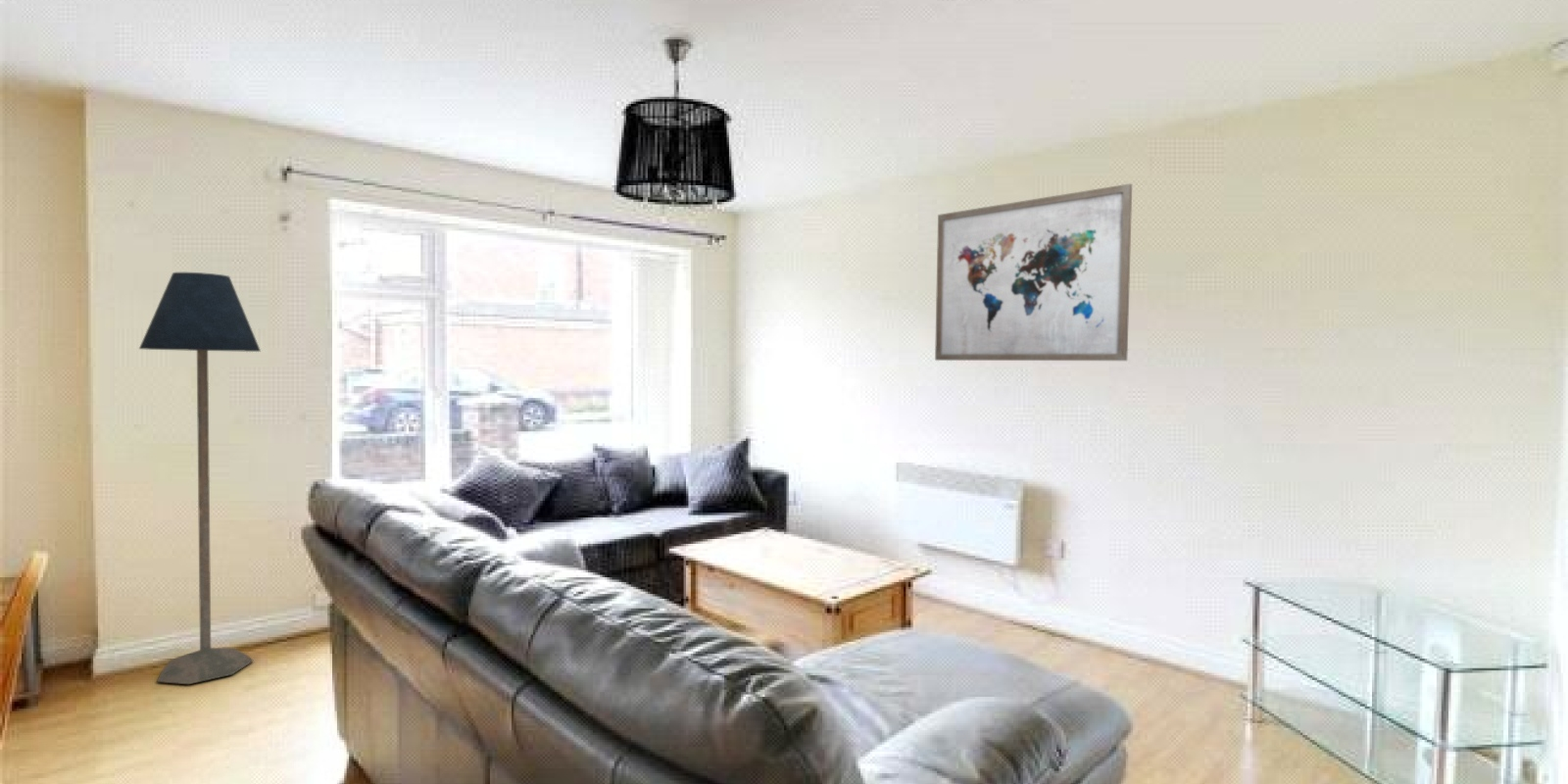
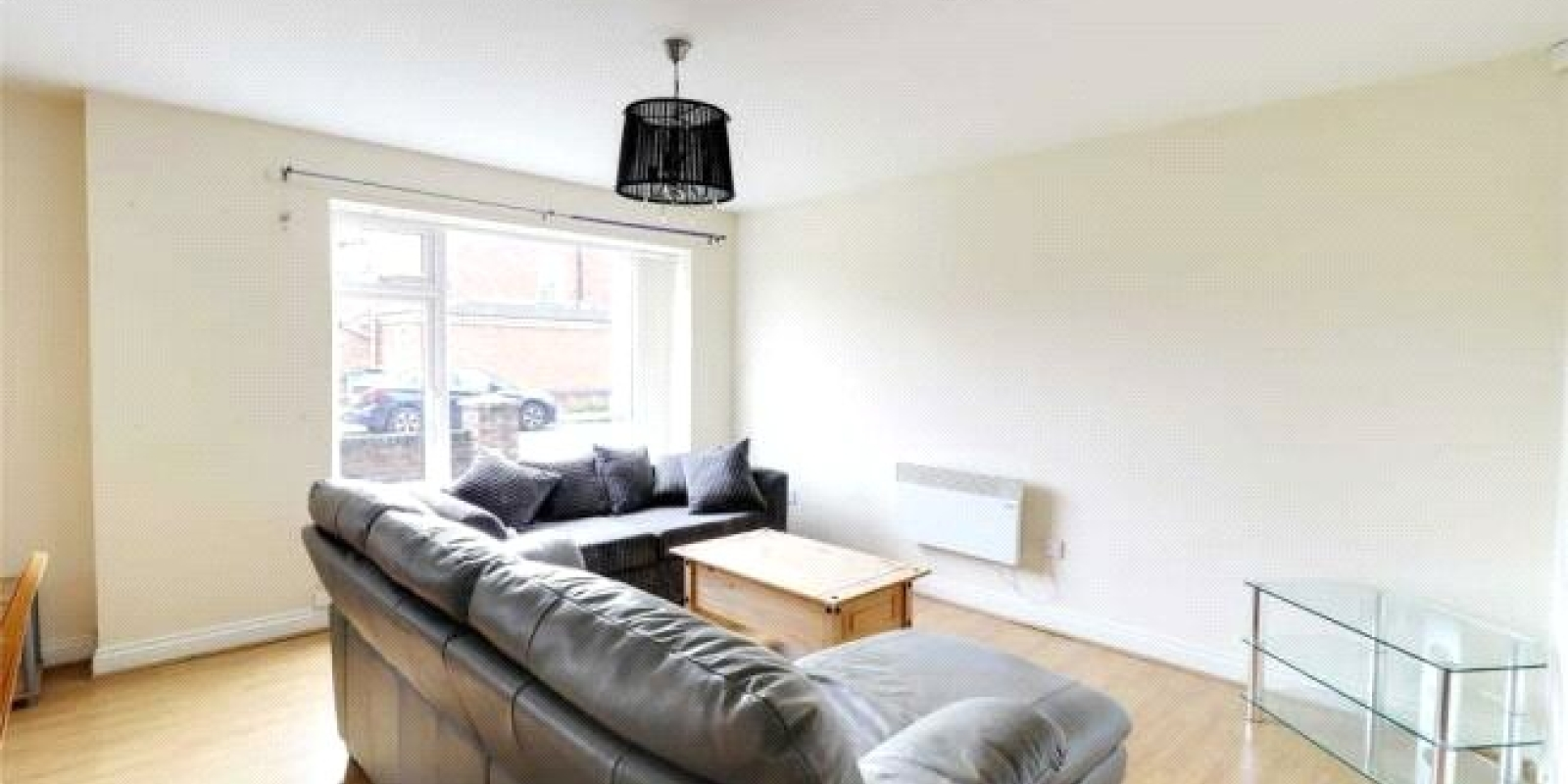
- floor lamp [138,271,262,685]
- wall art [934,182,1133,362]
